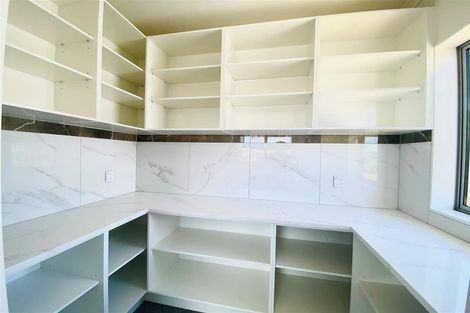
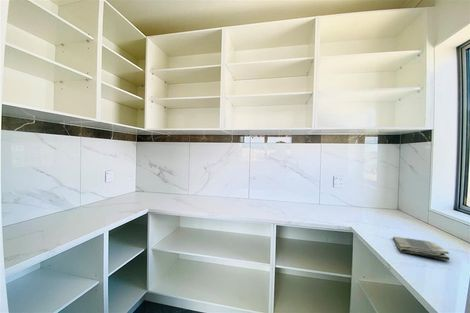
+ dish towel [392,236,451,261]
